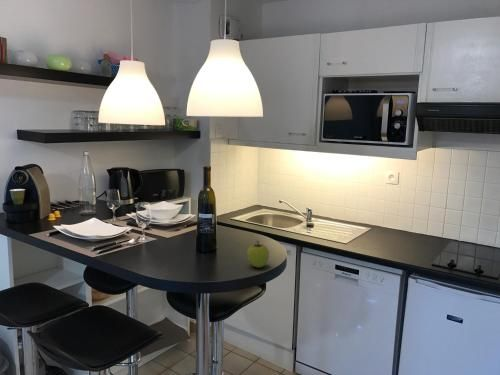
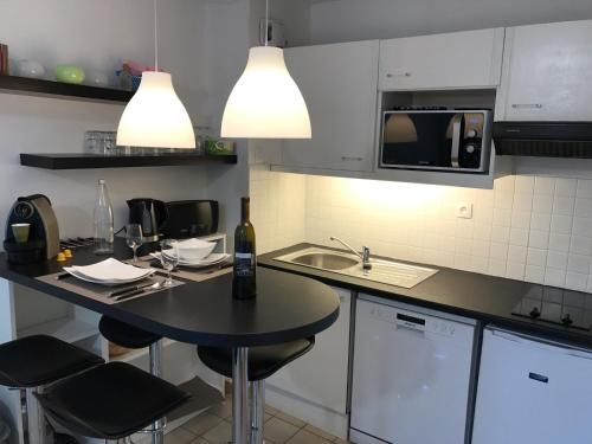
- fruit [246,238,270,269]
